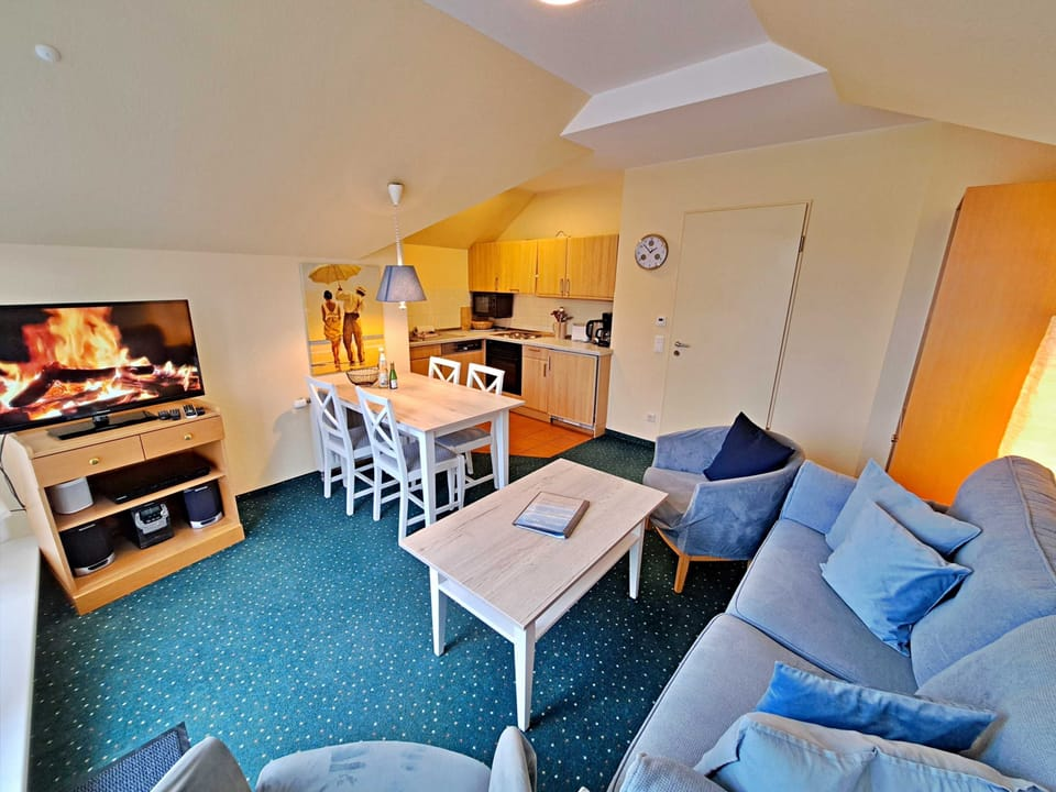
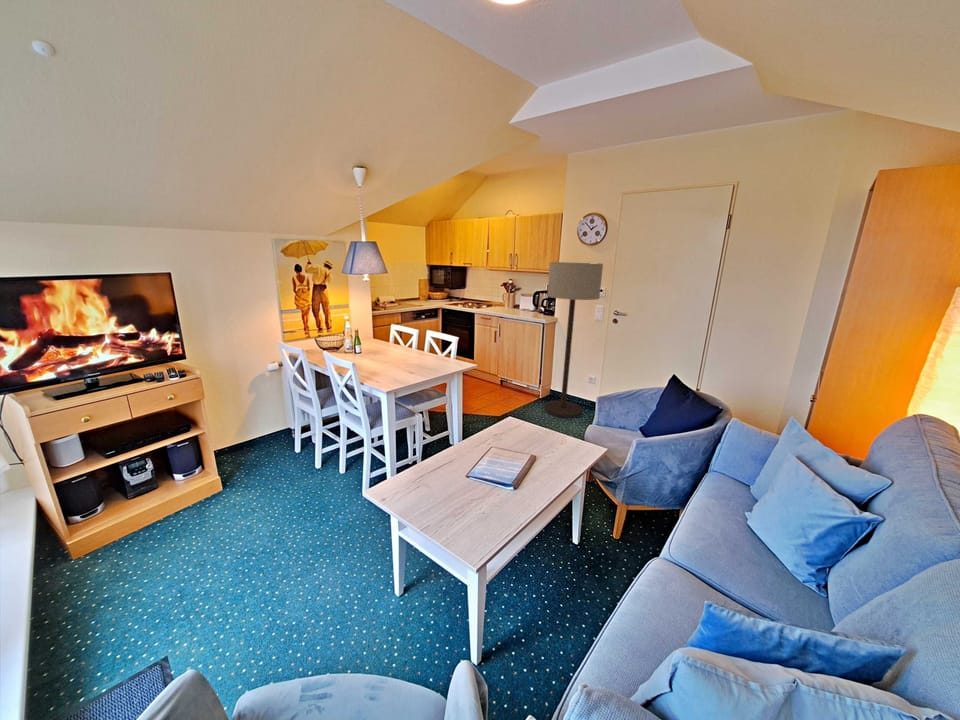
+ floor lamp [543,261,604,419]
